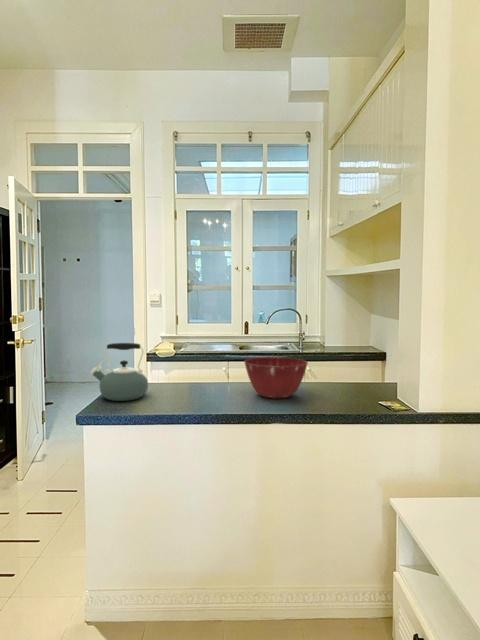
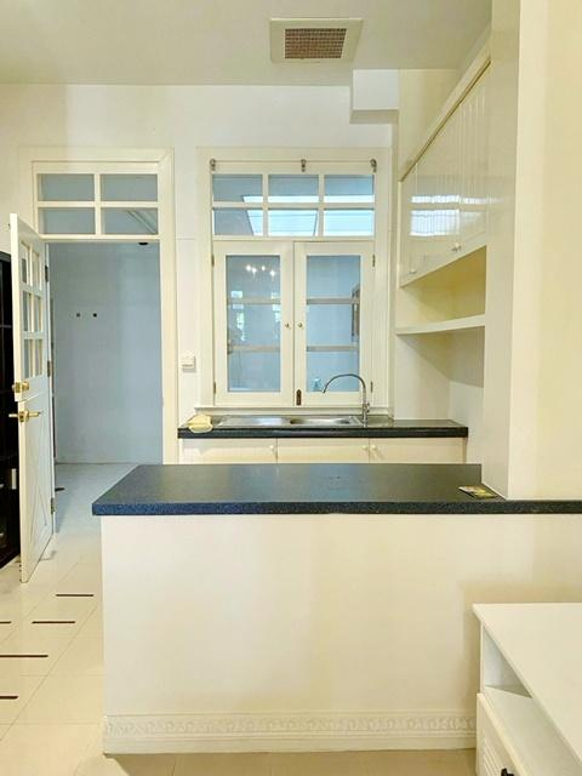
- mixing bowl [243,356,309,399]
- kettle [90,342,149,402]
